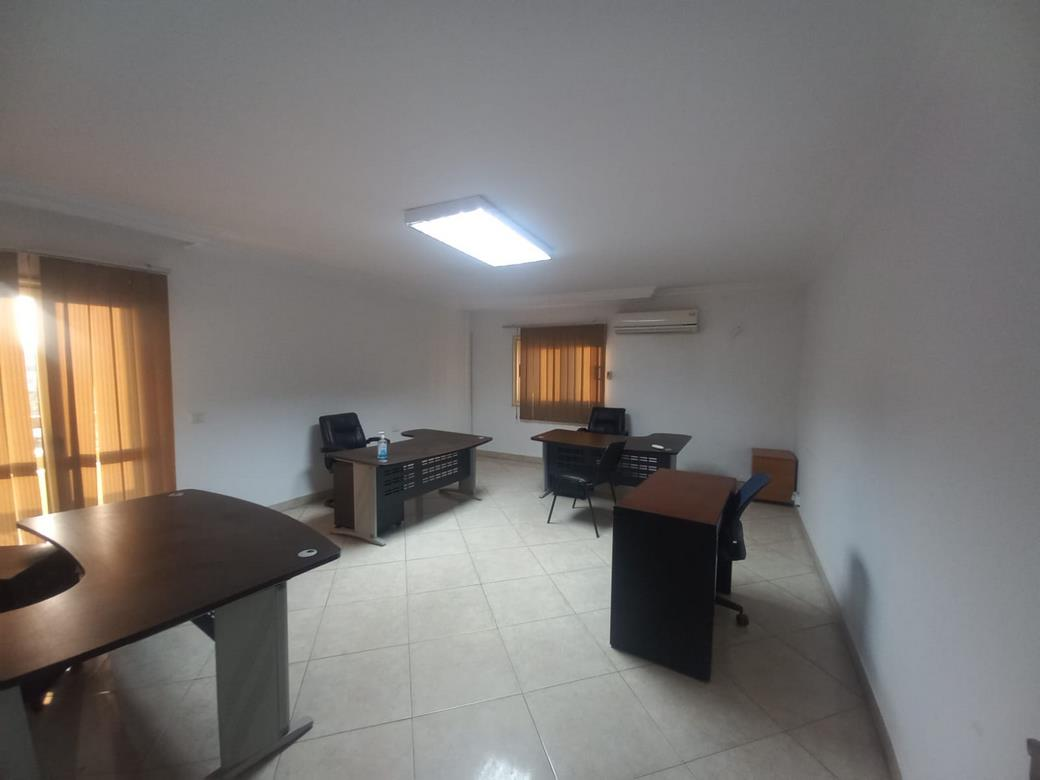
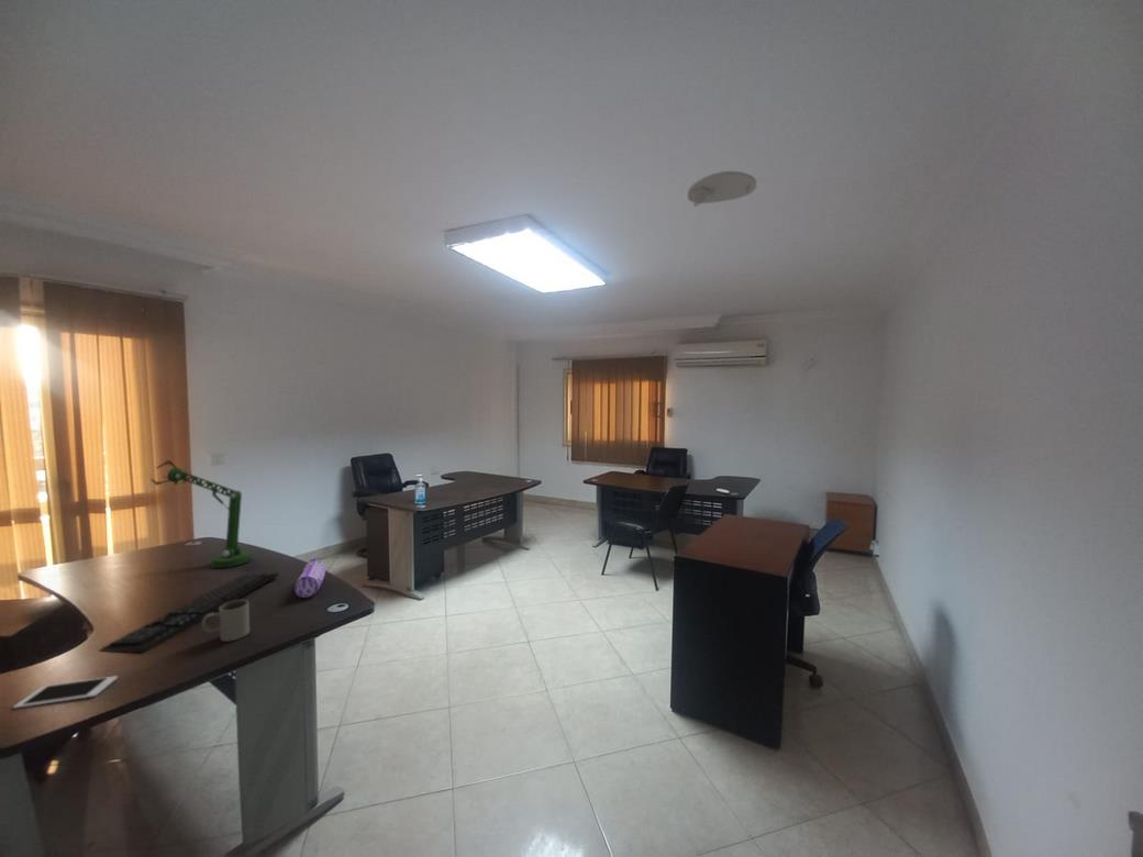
+ mug [201,599,251,643]
+ keyboard [97,571,279,654]
+ pencil case [293,558,326,599]
+ smoke detector [687,170,757,208]
+ desk lamp [149,459,253,569]
+ cell phone [12,675,119,710]
